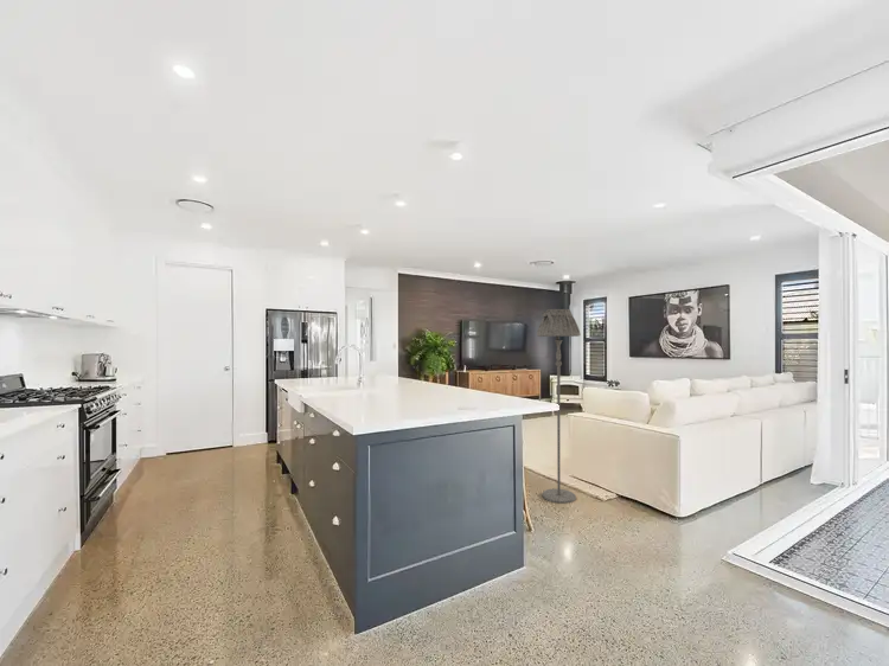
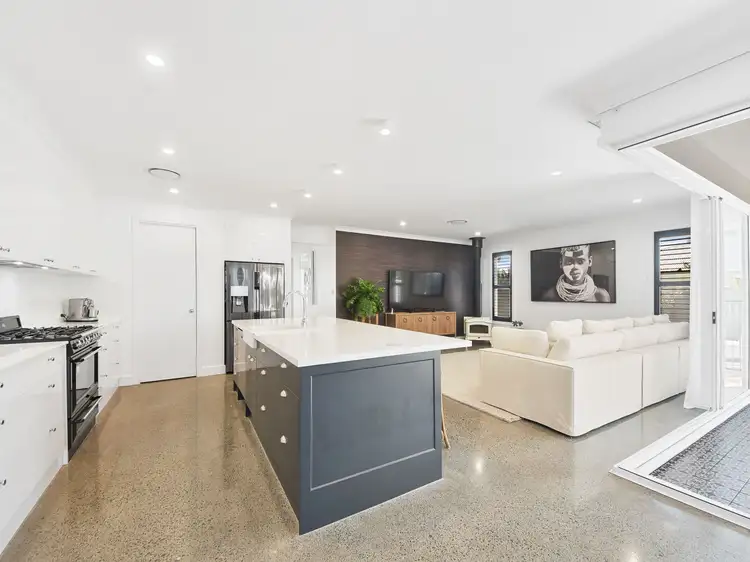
- floor lamp [536,308,582,505]
